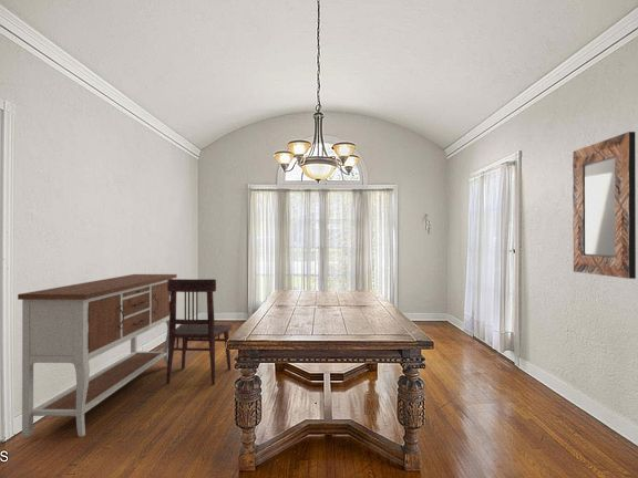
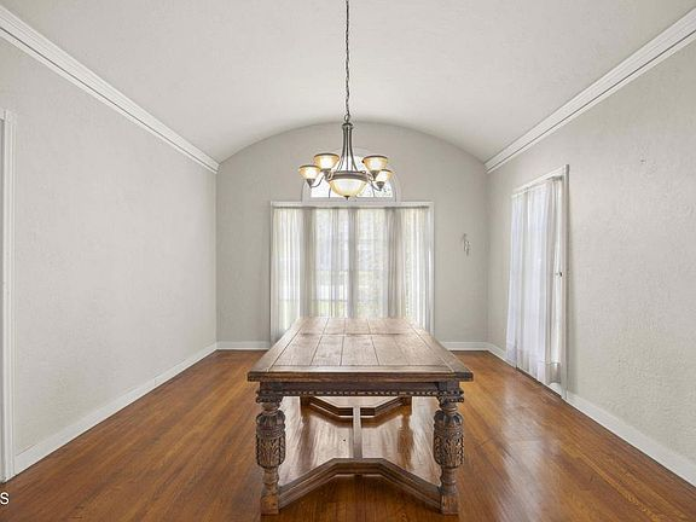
- sideboard [17,273,178,437]
- dining chair [166,278,233,385]
- home mirror [572,131,637,280]
